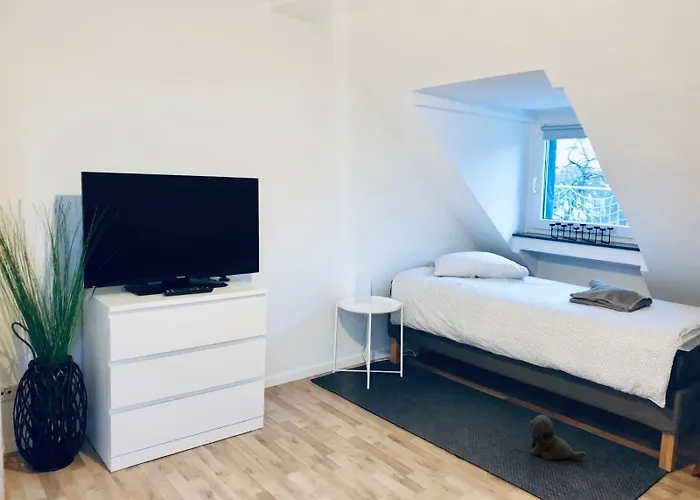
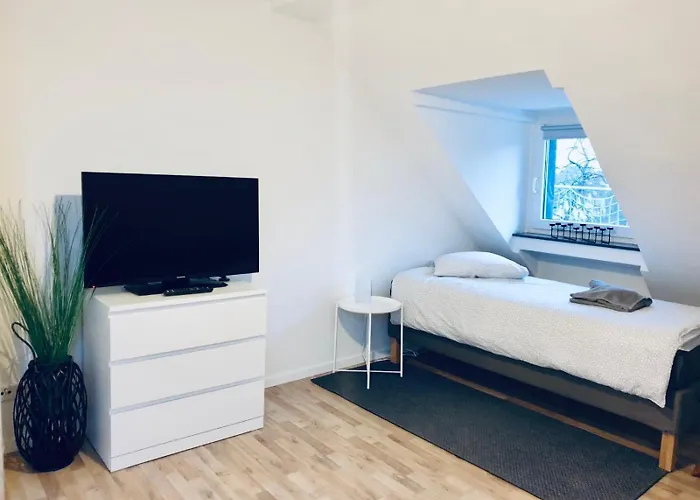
- plush toy [527,414,588,461]
